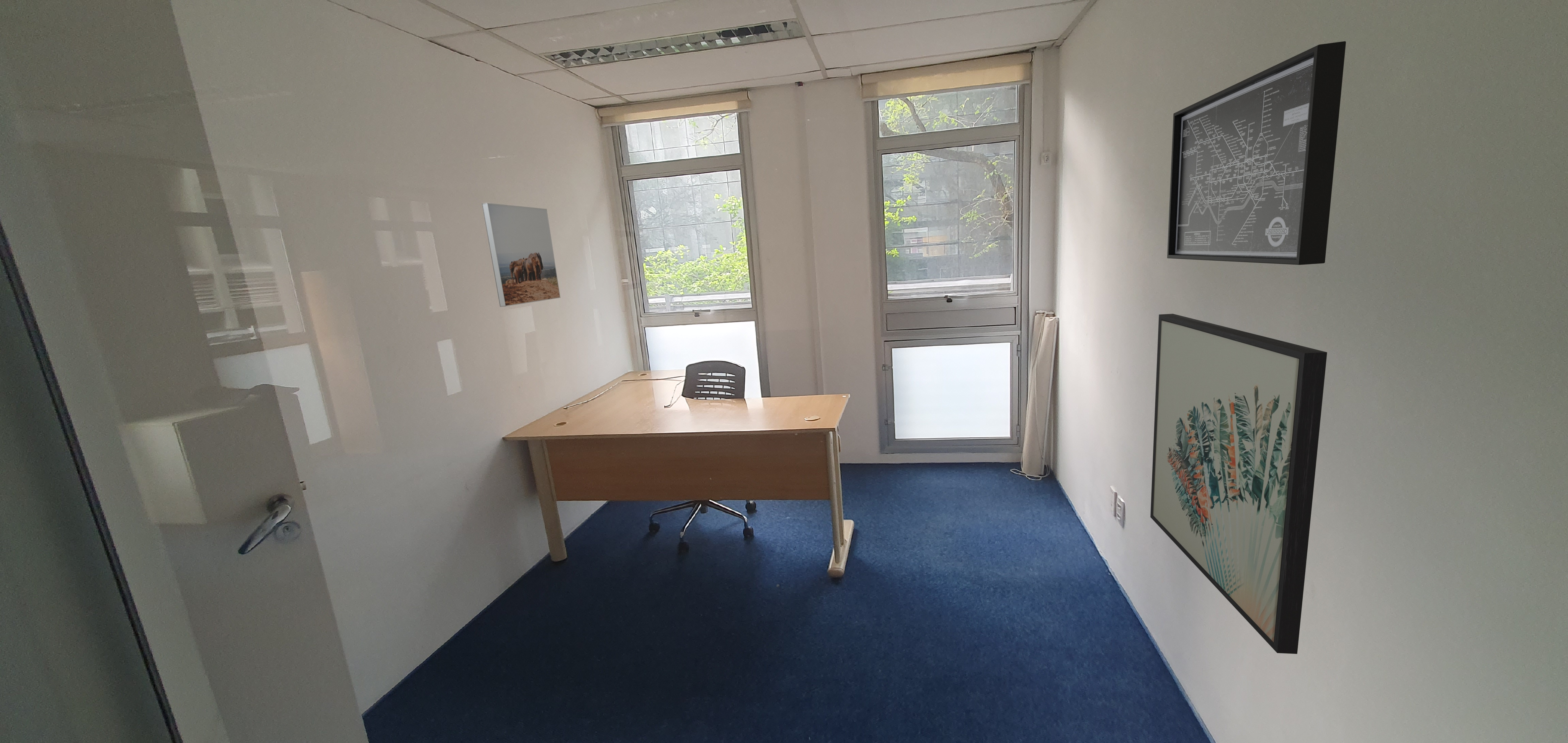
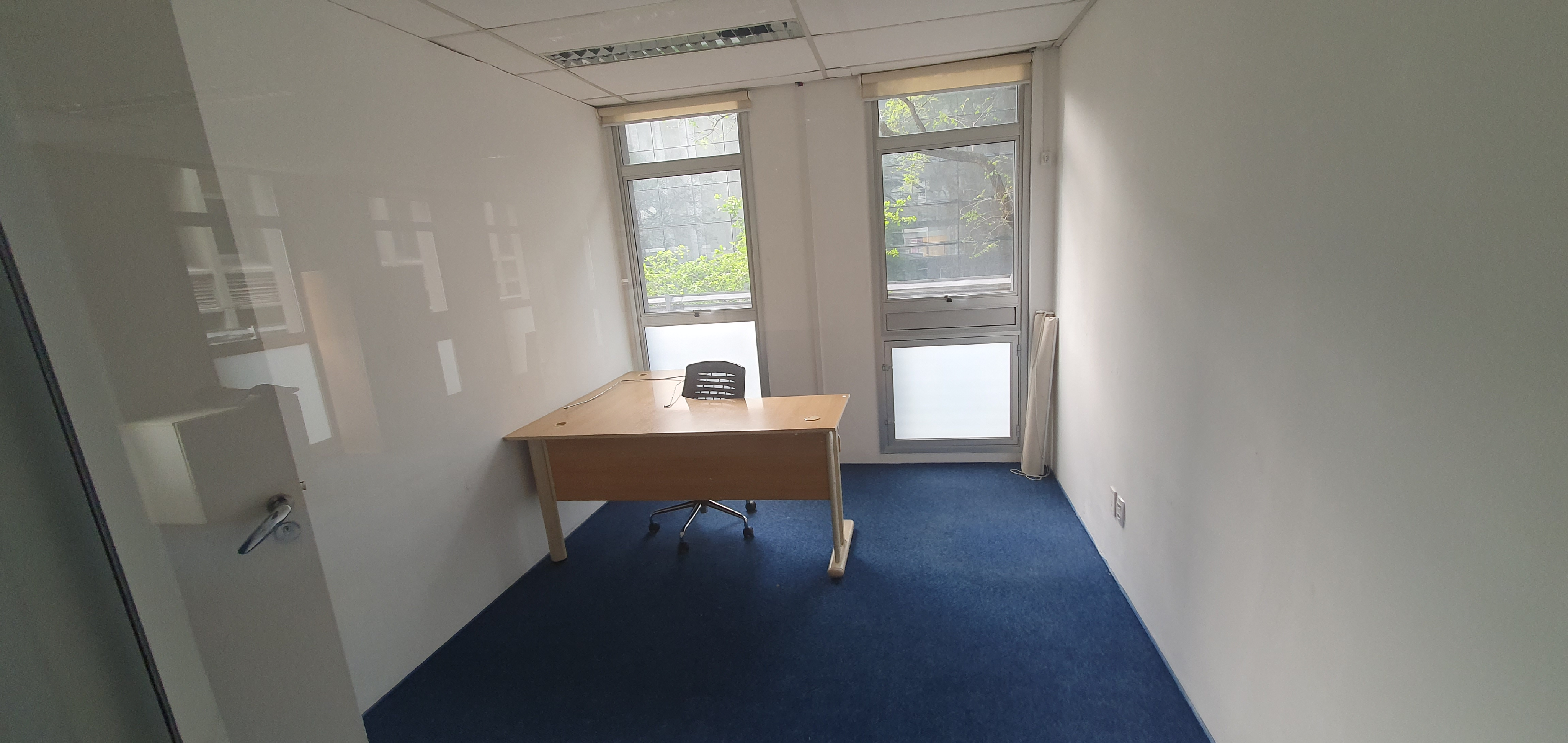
- wall art [1150,314,1328,654]
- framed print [482,202,561,307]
- wall art [1167,41,1346,265]
